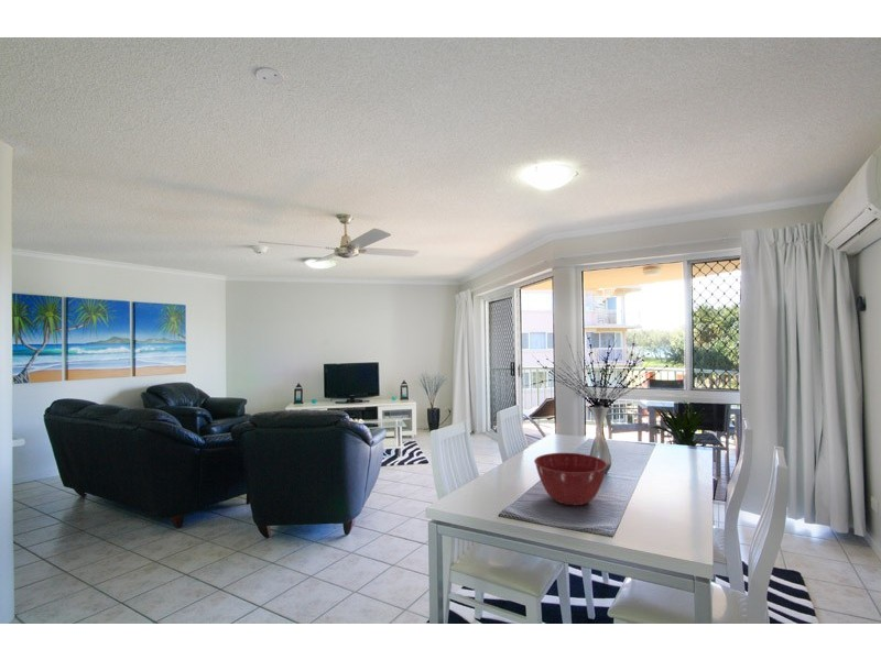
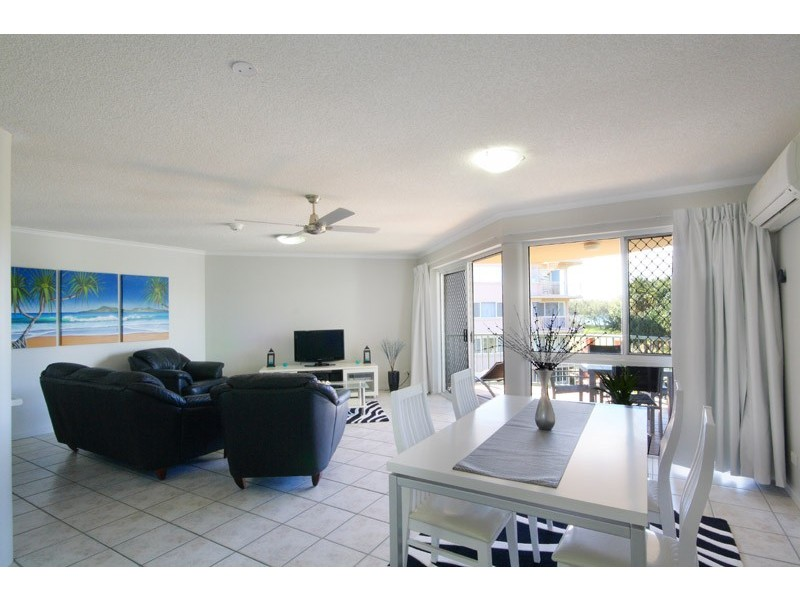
- mixing bowl [533,452,608,506]
